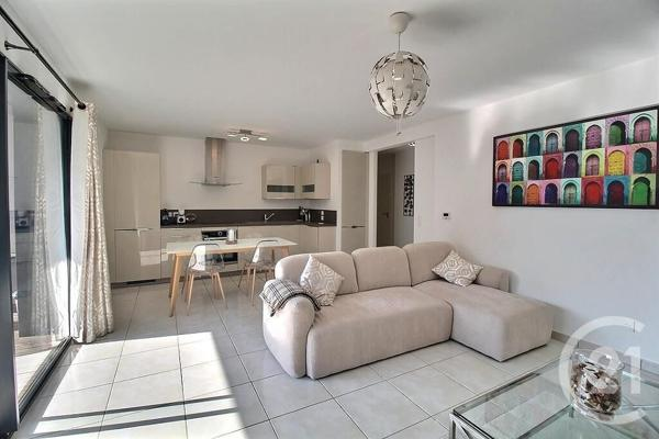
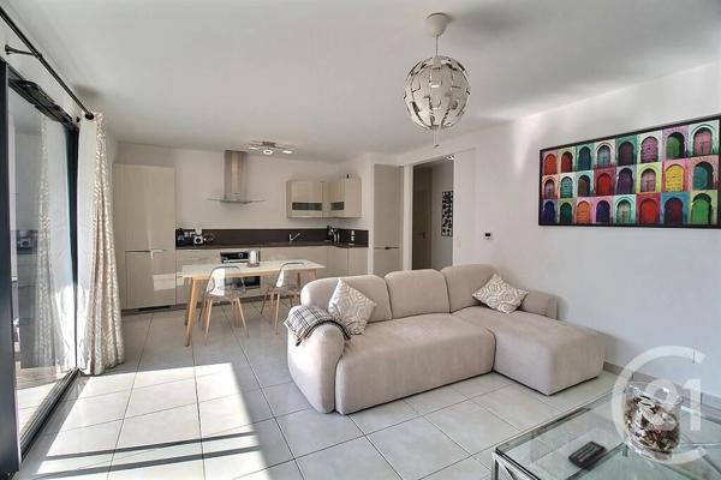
+ remote control [567,440,606,468]
